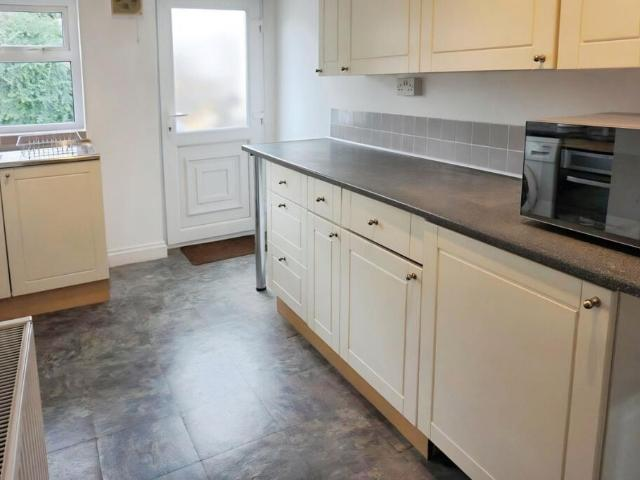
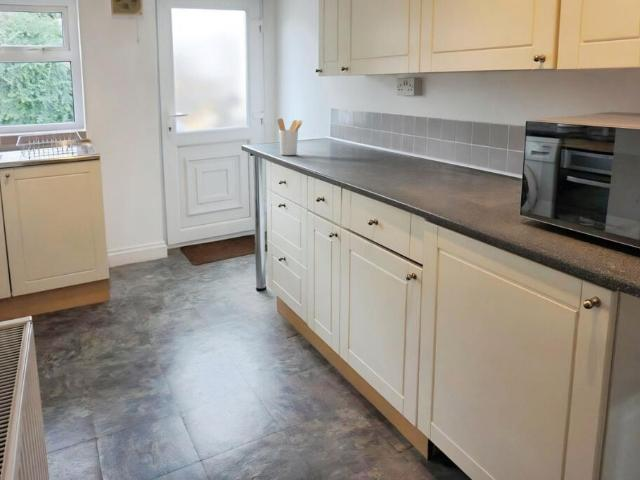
+ utensil holder [276,117,304,156]
